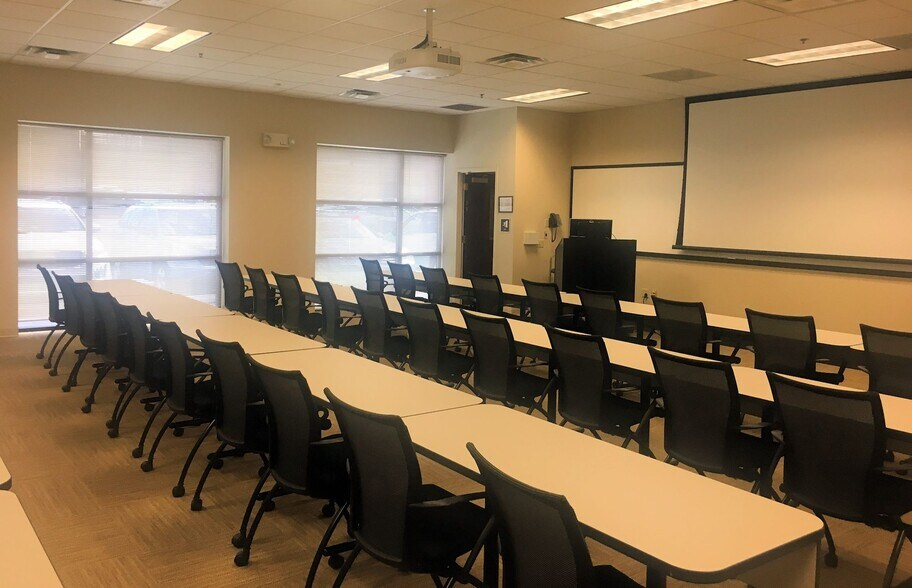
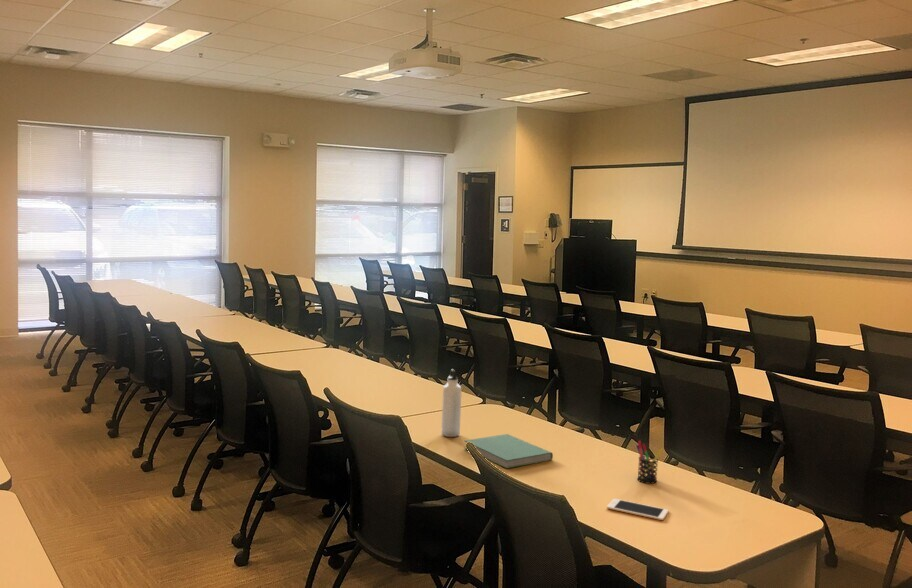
+ cell phone [606,498,670,521]
+ water bottle [441,368,462,438]
+ pen holder [635,440,664,485]
+ hardcover book [463,433,554,470]
